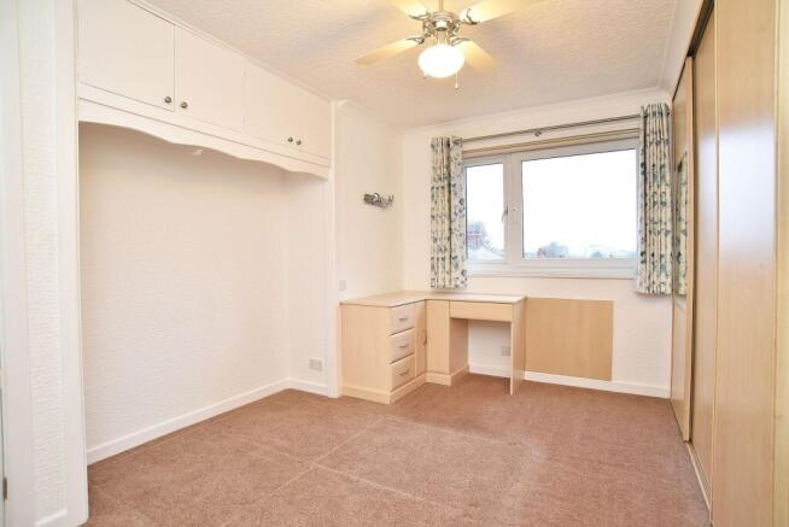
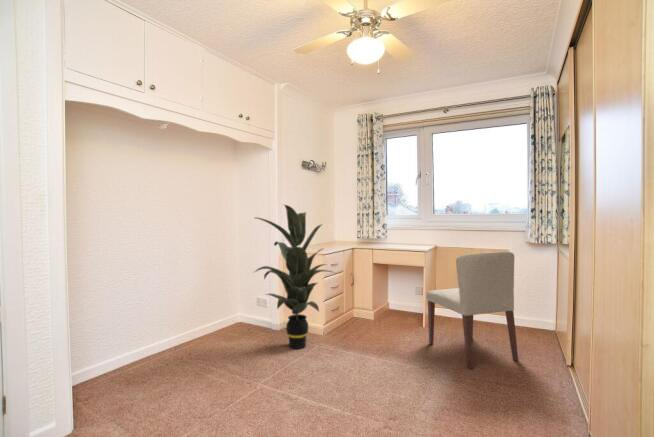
+ indoor plant [252,203,336,350]
+ chair [426,250,519,370]
